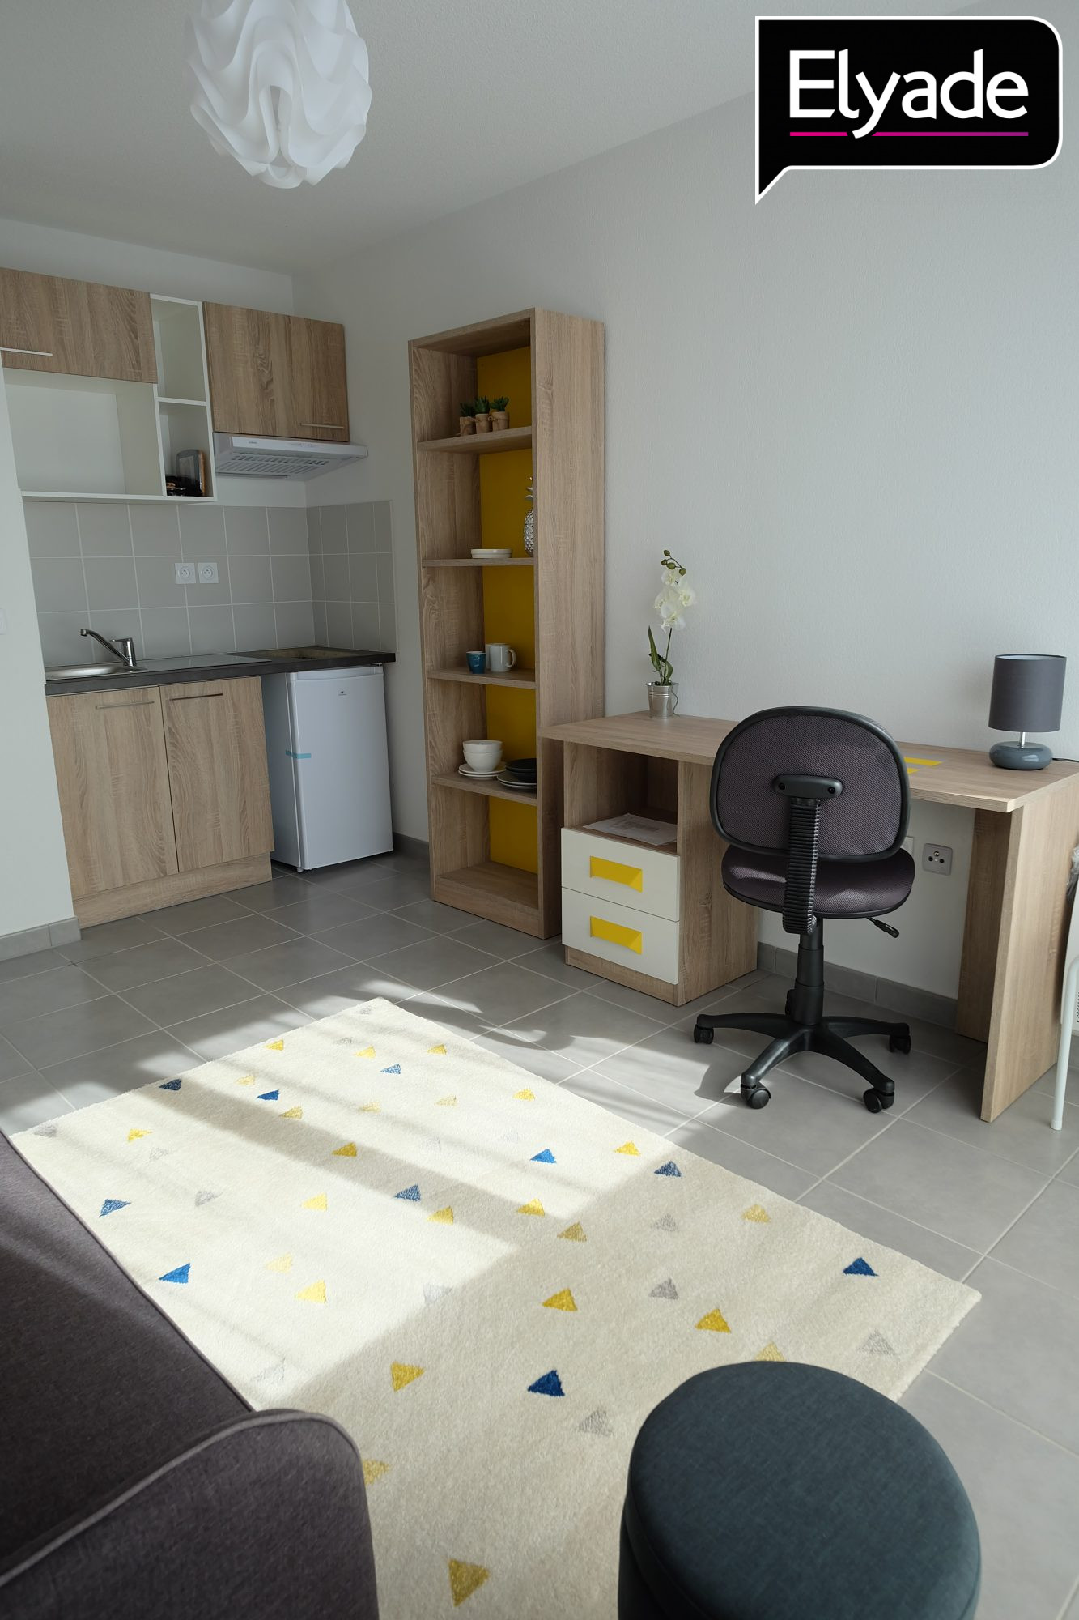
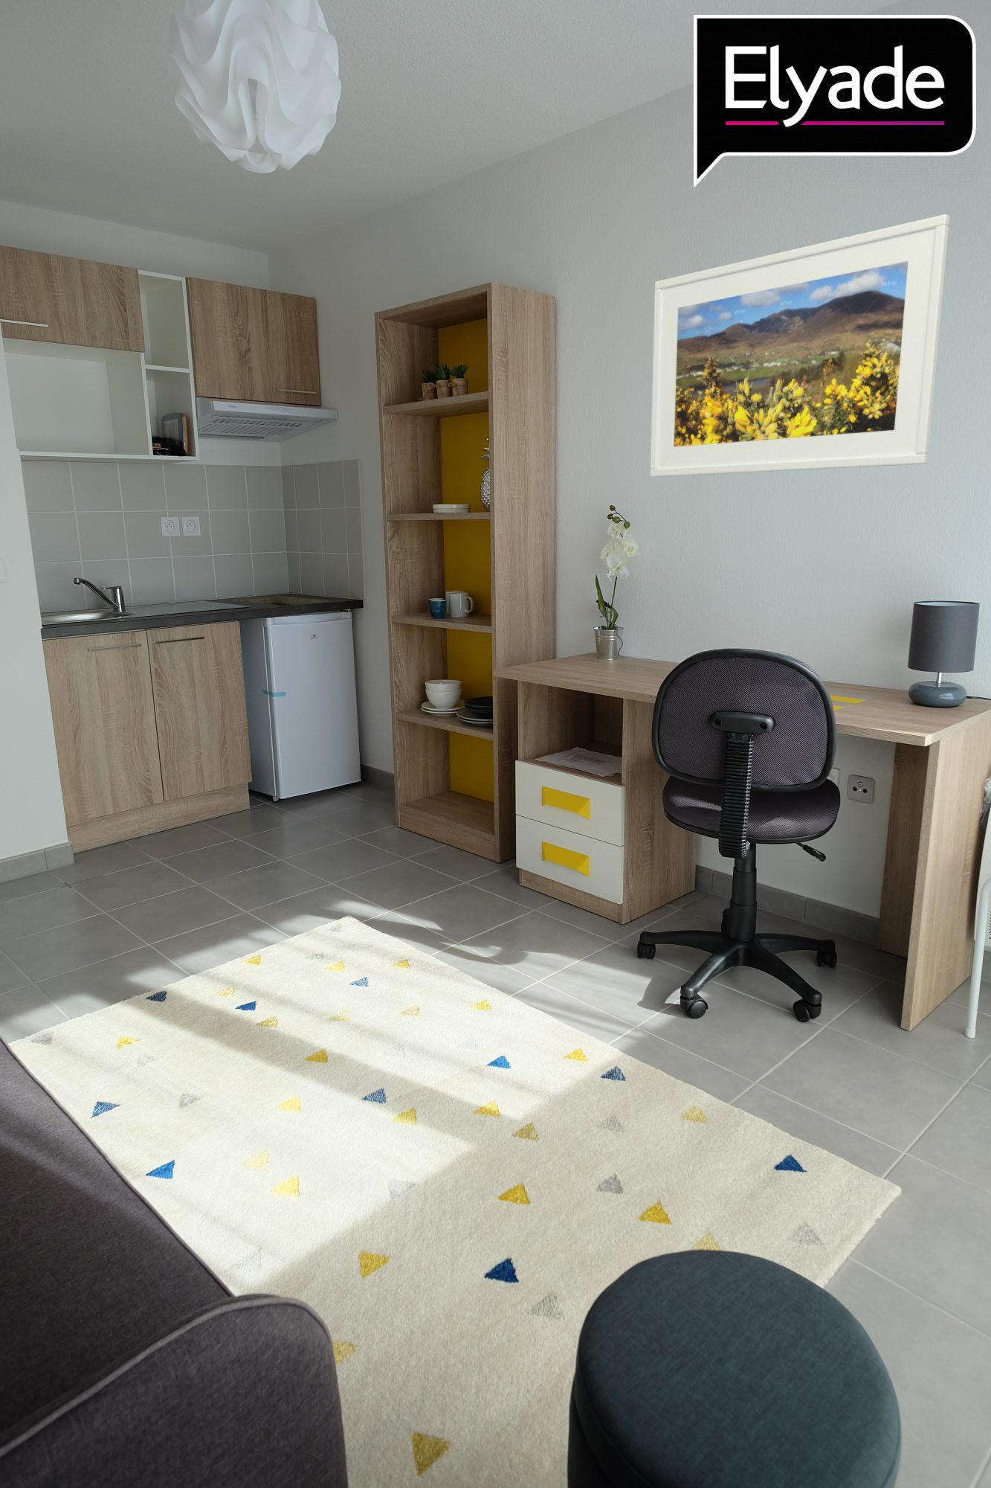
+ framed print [649,214,950,478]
